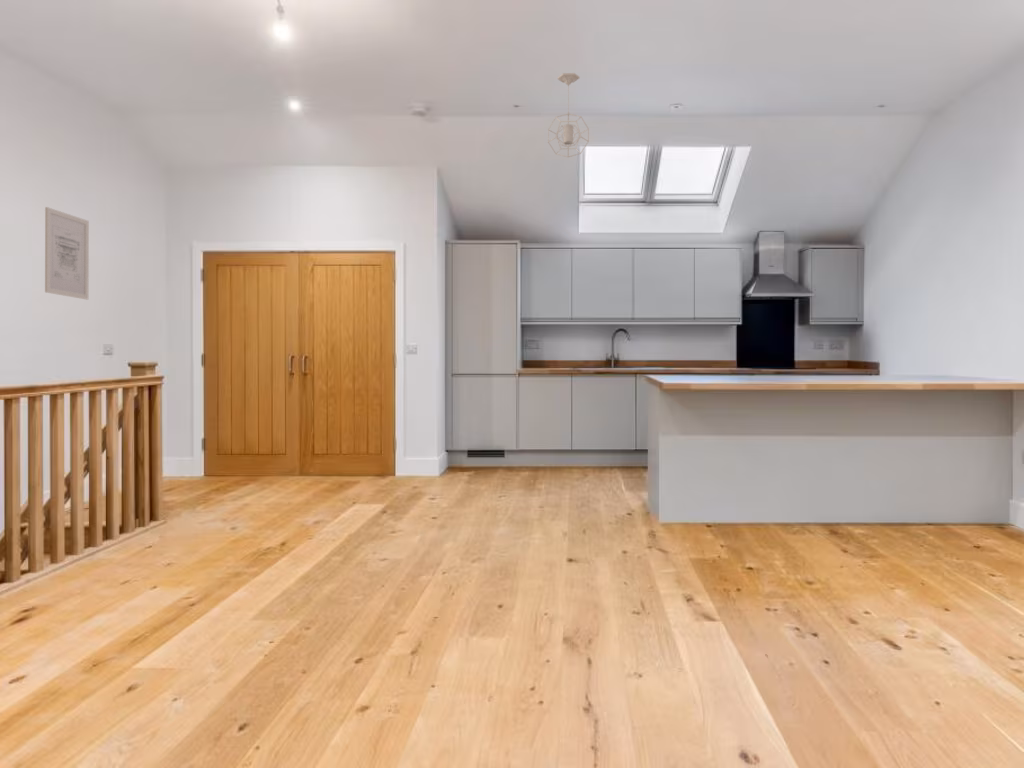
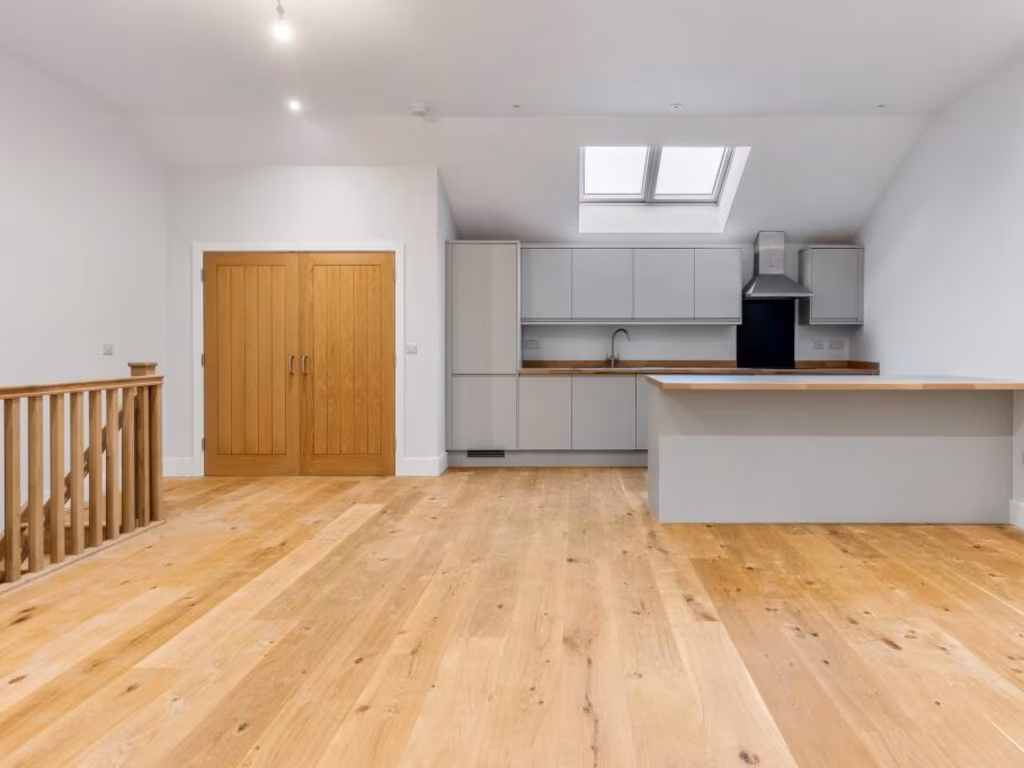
- pendant light [547,72,590,158]
- wall art [44,206,90,300]
